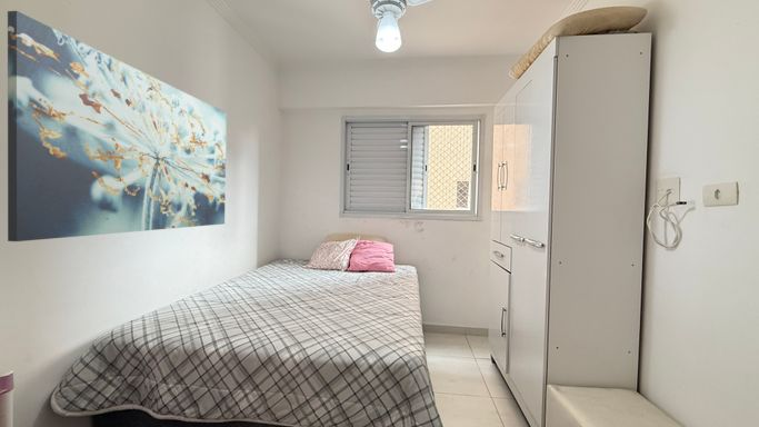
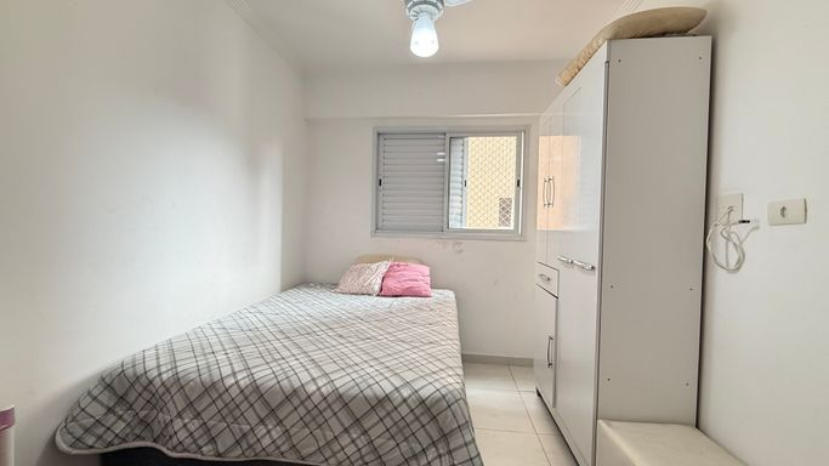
- wall art [7,10,228,242]
